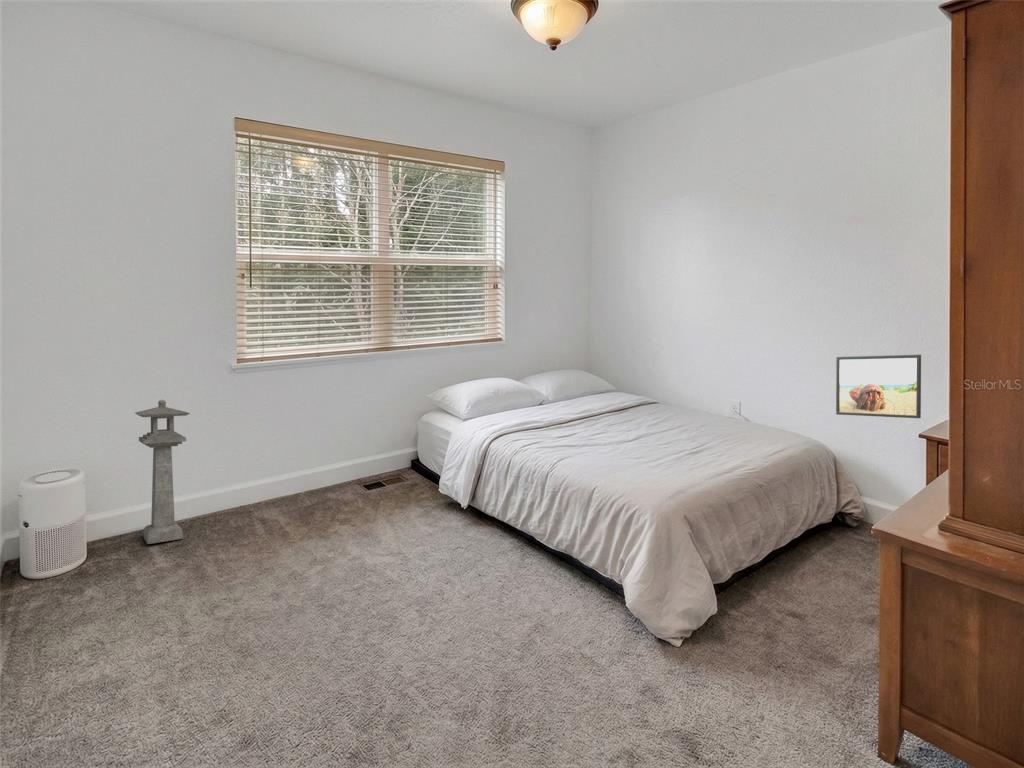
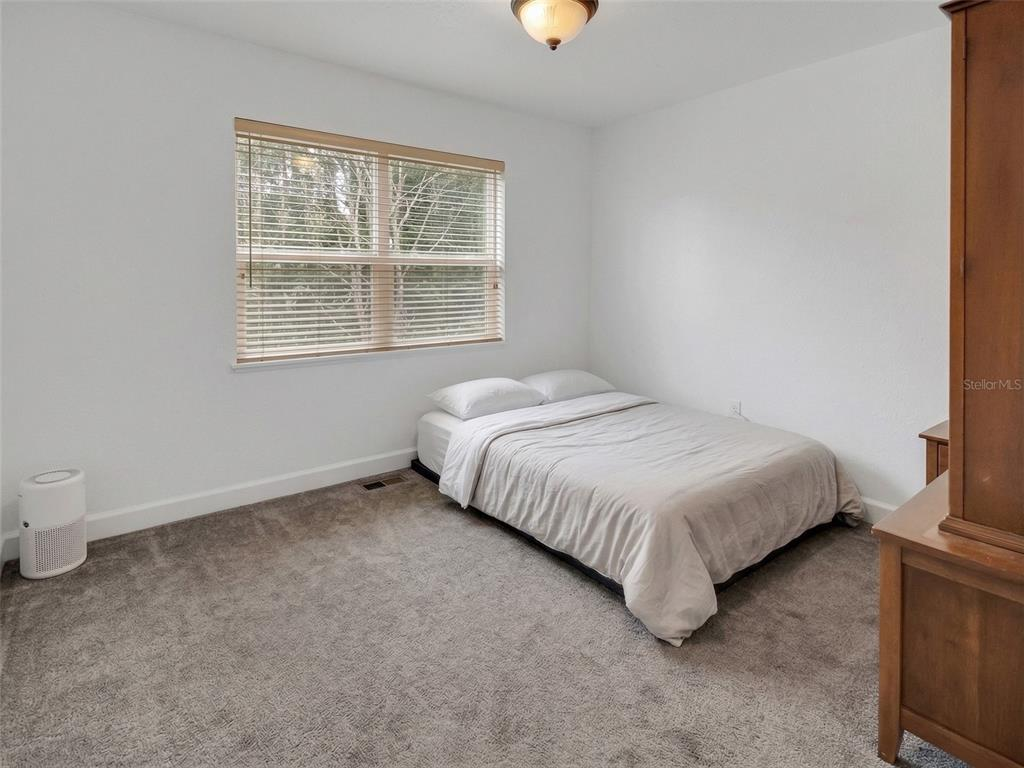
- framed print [835,354,922,419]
- lantern [134,399,191,545]
